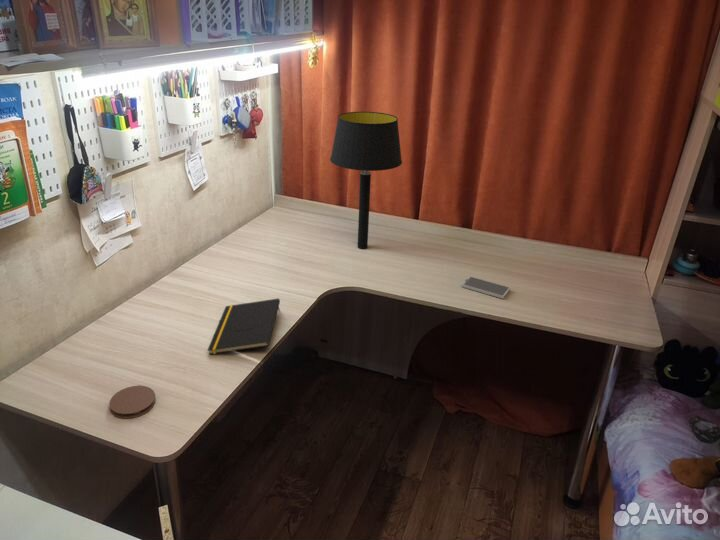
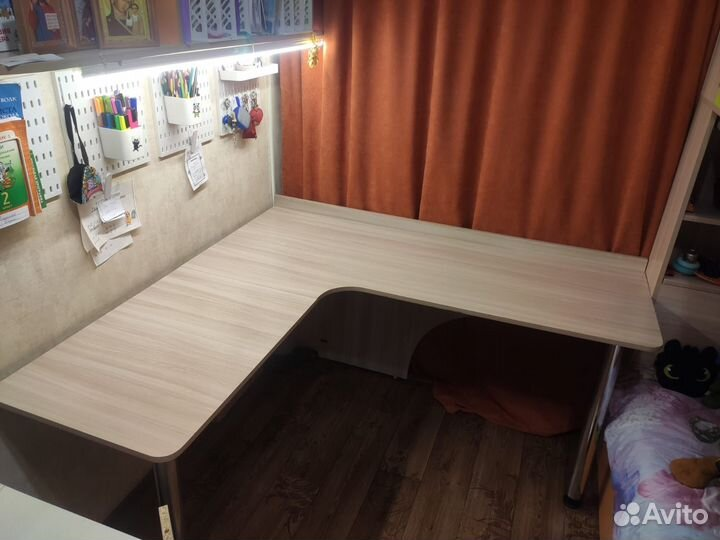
- smartphone [461,275,511,300]
- table lamp [329,111,403,250]
- coaster [108,385,157,420]
- notepad [207,297,281,355]
